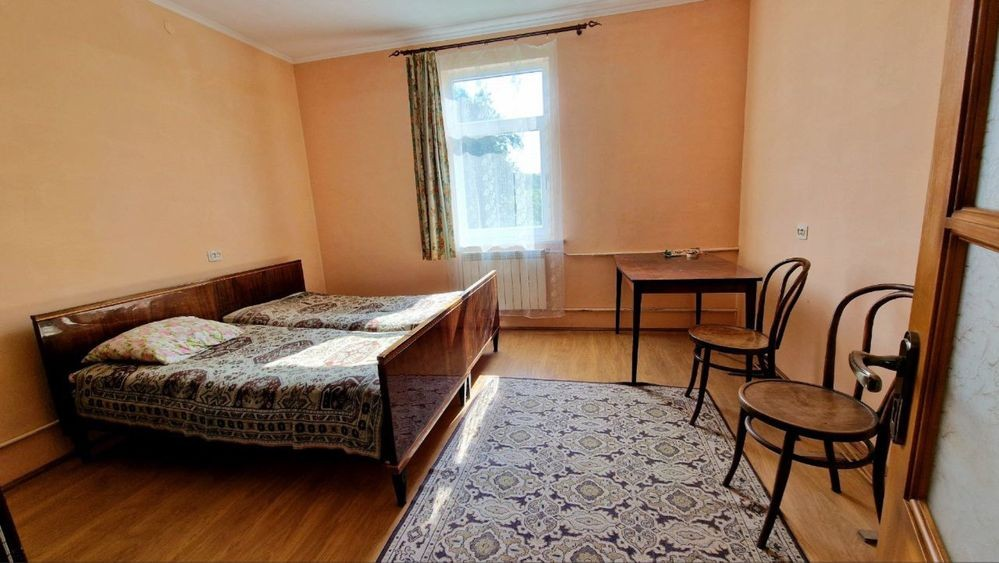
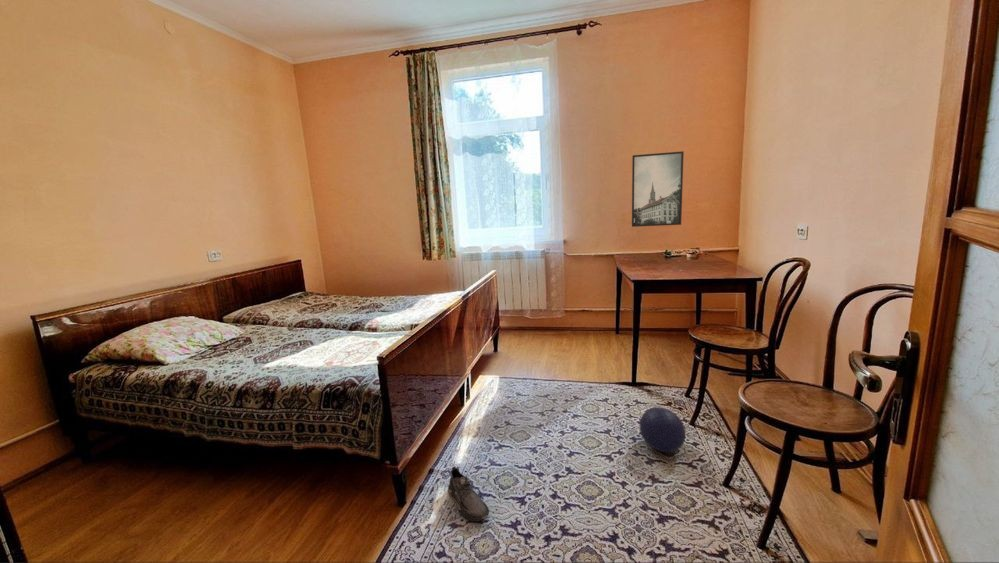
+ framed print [631,150,685,228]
+ shoe [447,466,490,522]
+ ball [639,407,687,453]
